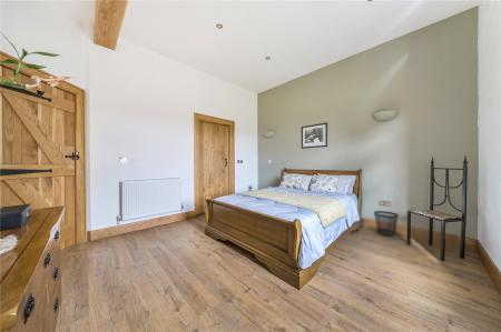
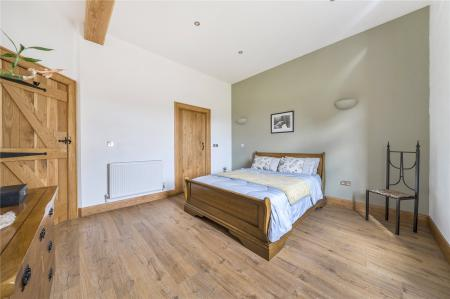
- wastebasket [373,210,400,237]
